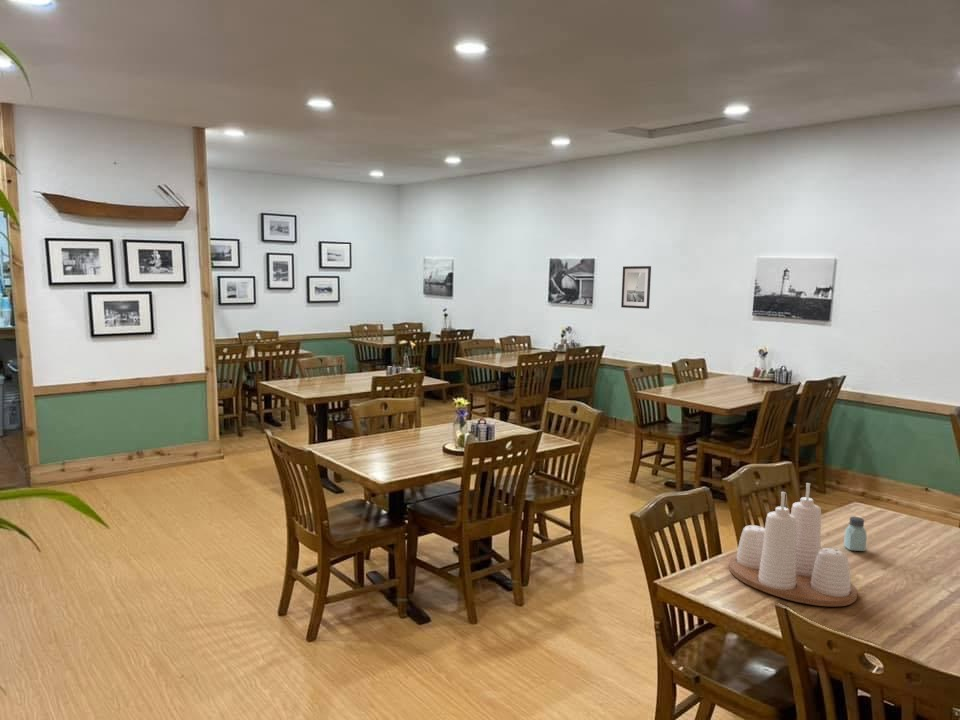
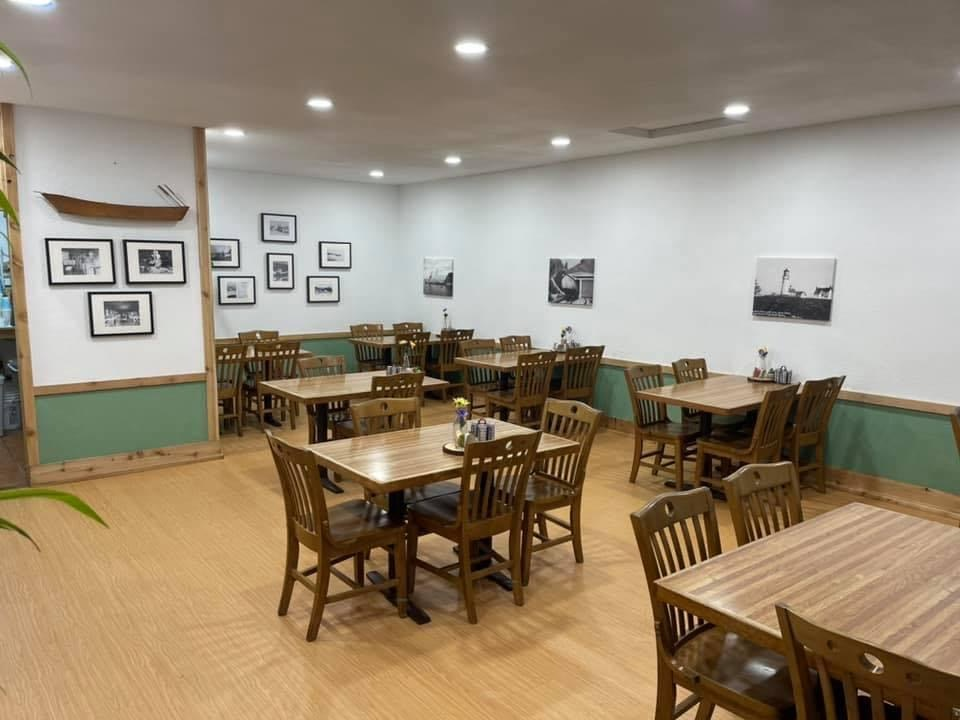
- saltshaker [843,516,868,552]
- condiment set [728,482,858,607]
- wall art [620,265,652,310]
